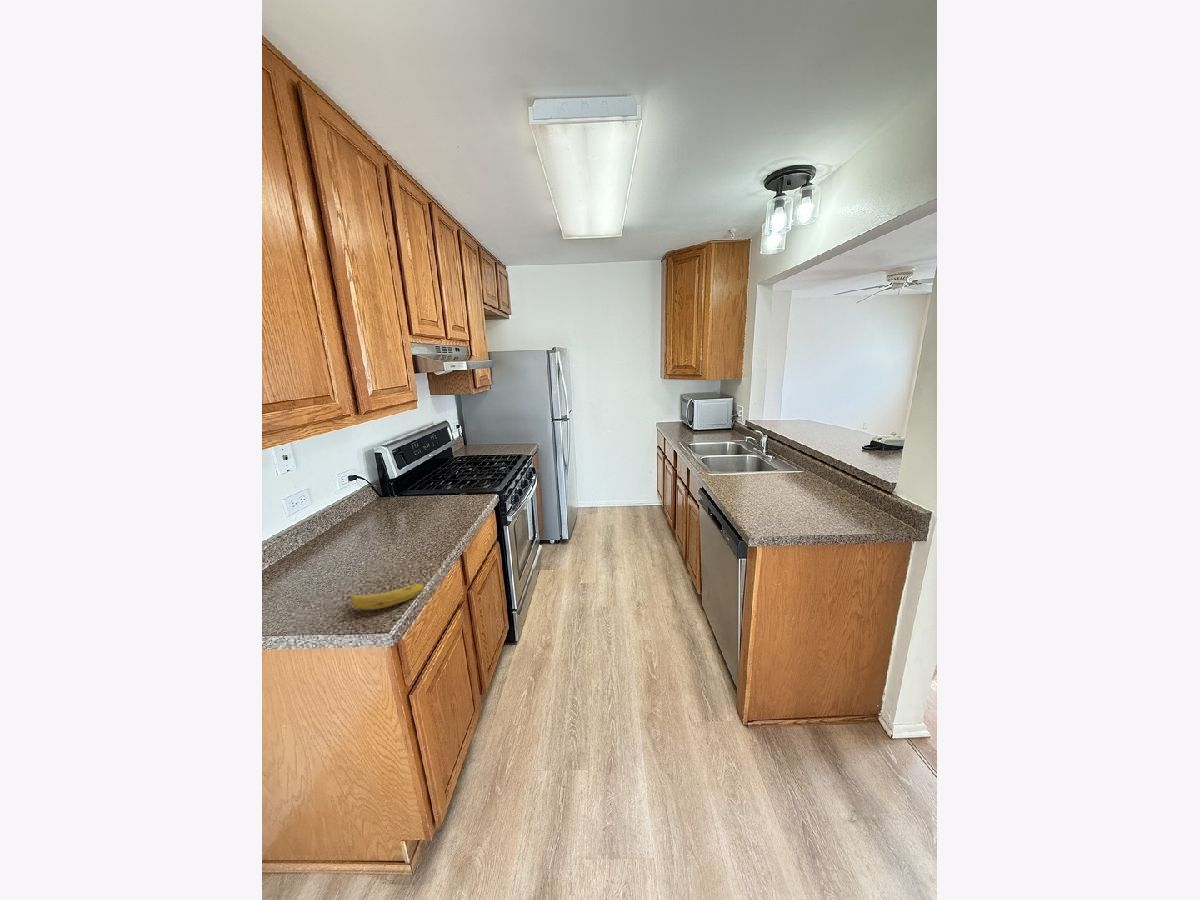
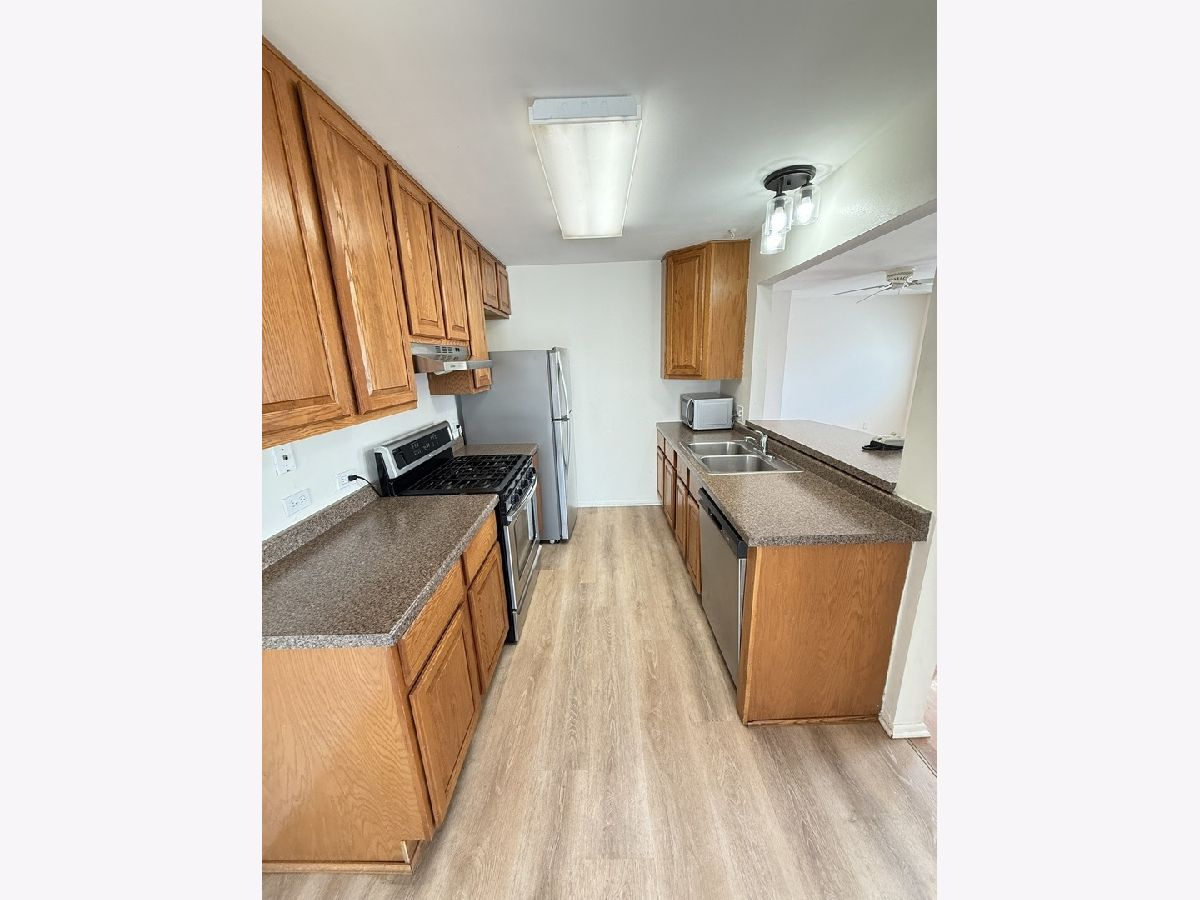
- fruit [342,583,425,611]
